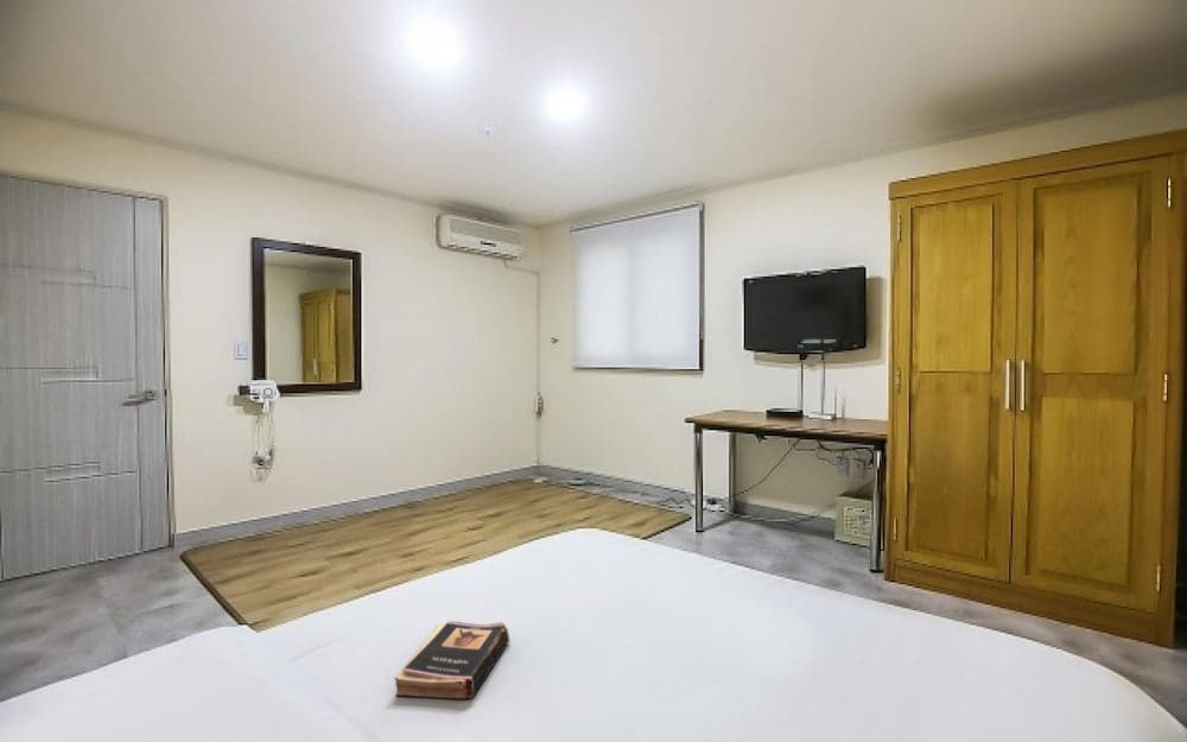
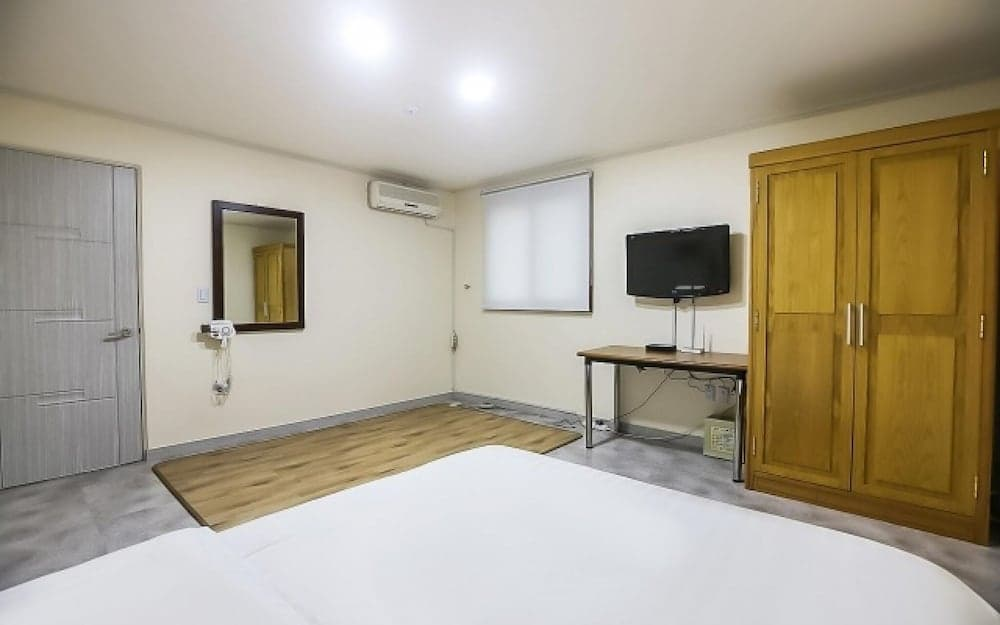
- book [393,620,512,700]
